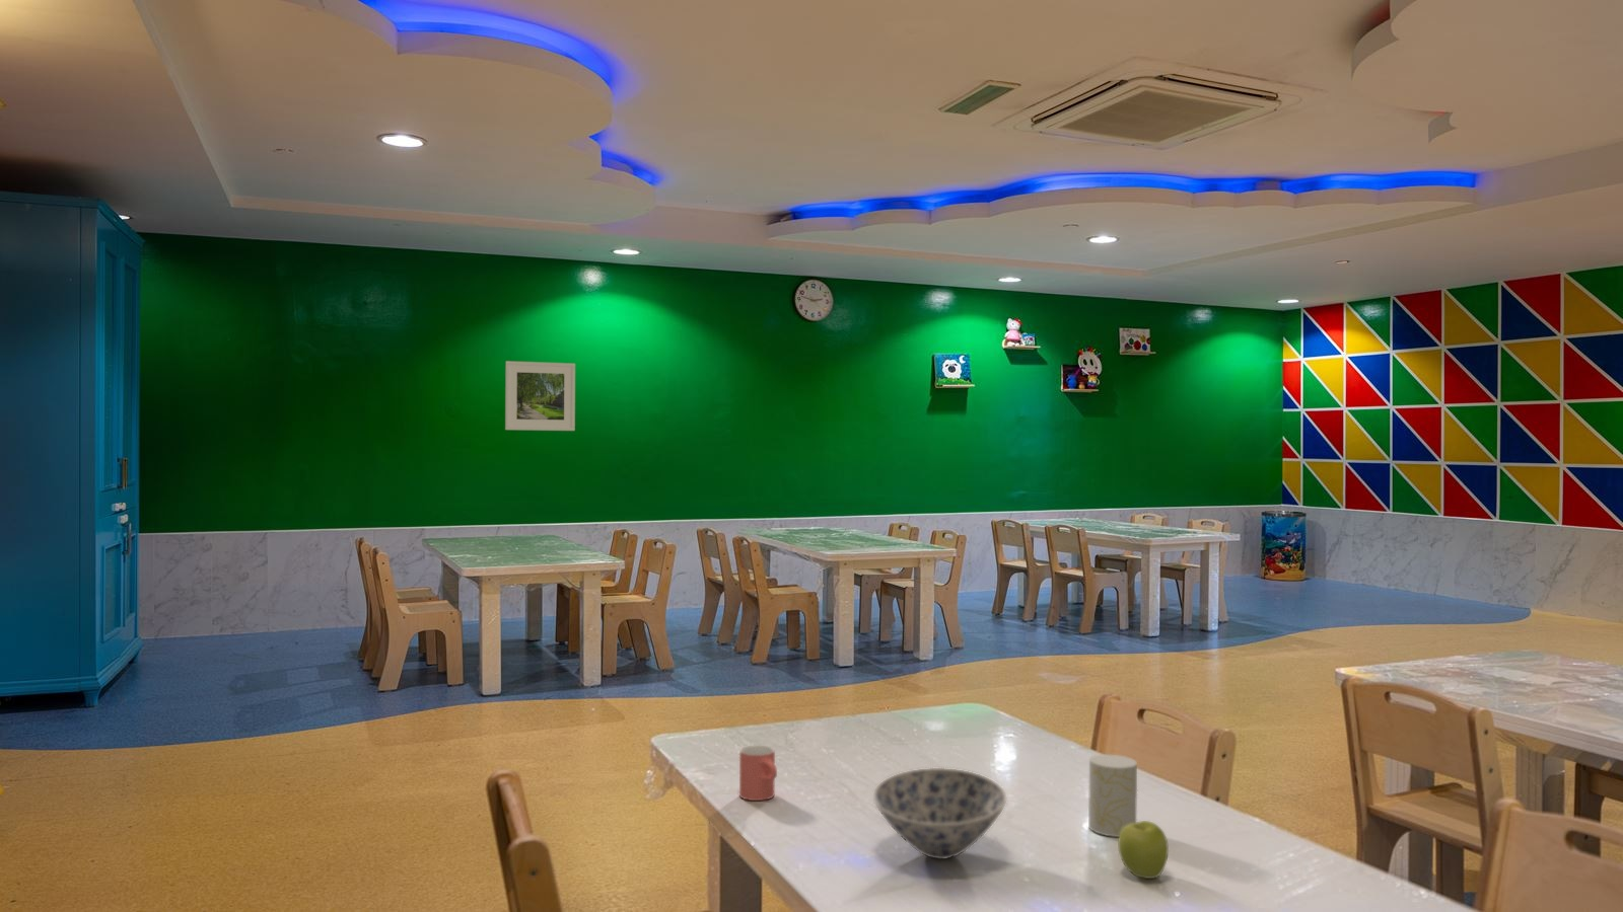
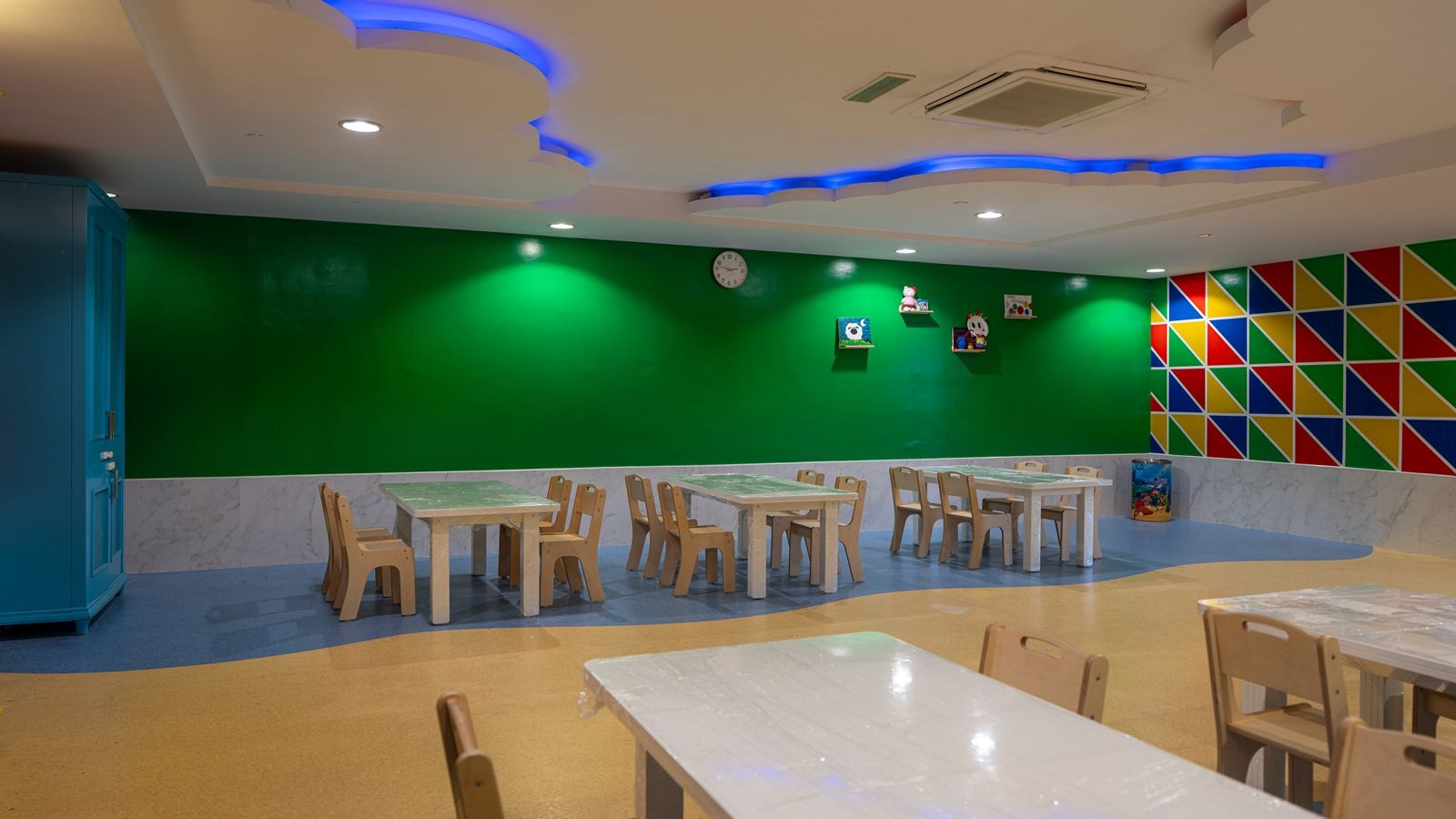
- cup [738,745,778,802]
- bowl [873,767,1008,861]
- apple [1117,820,1169,880]
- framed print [504,360,576,432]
- cup [1088,753,1138,839]
